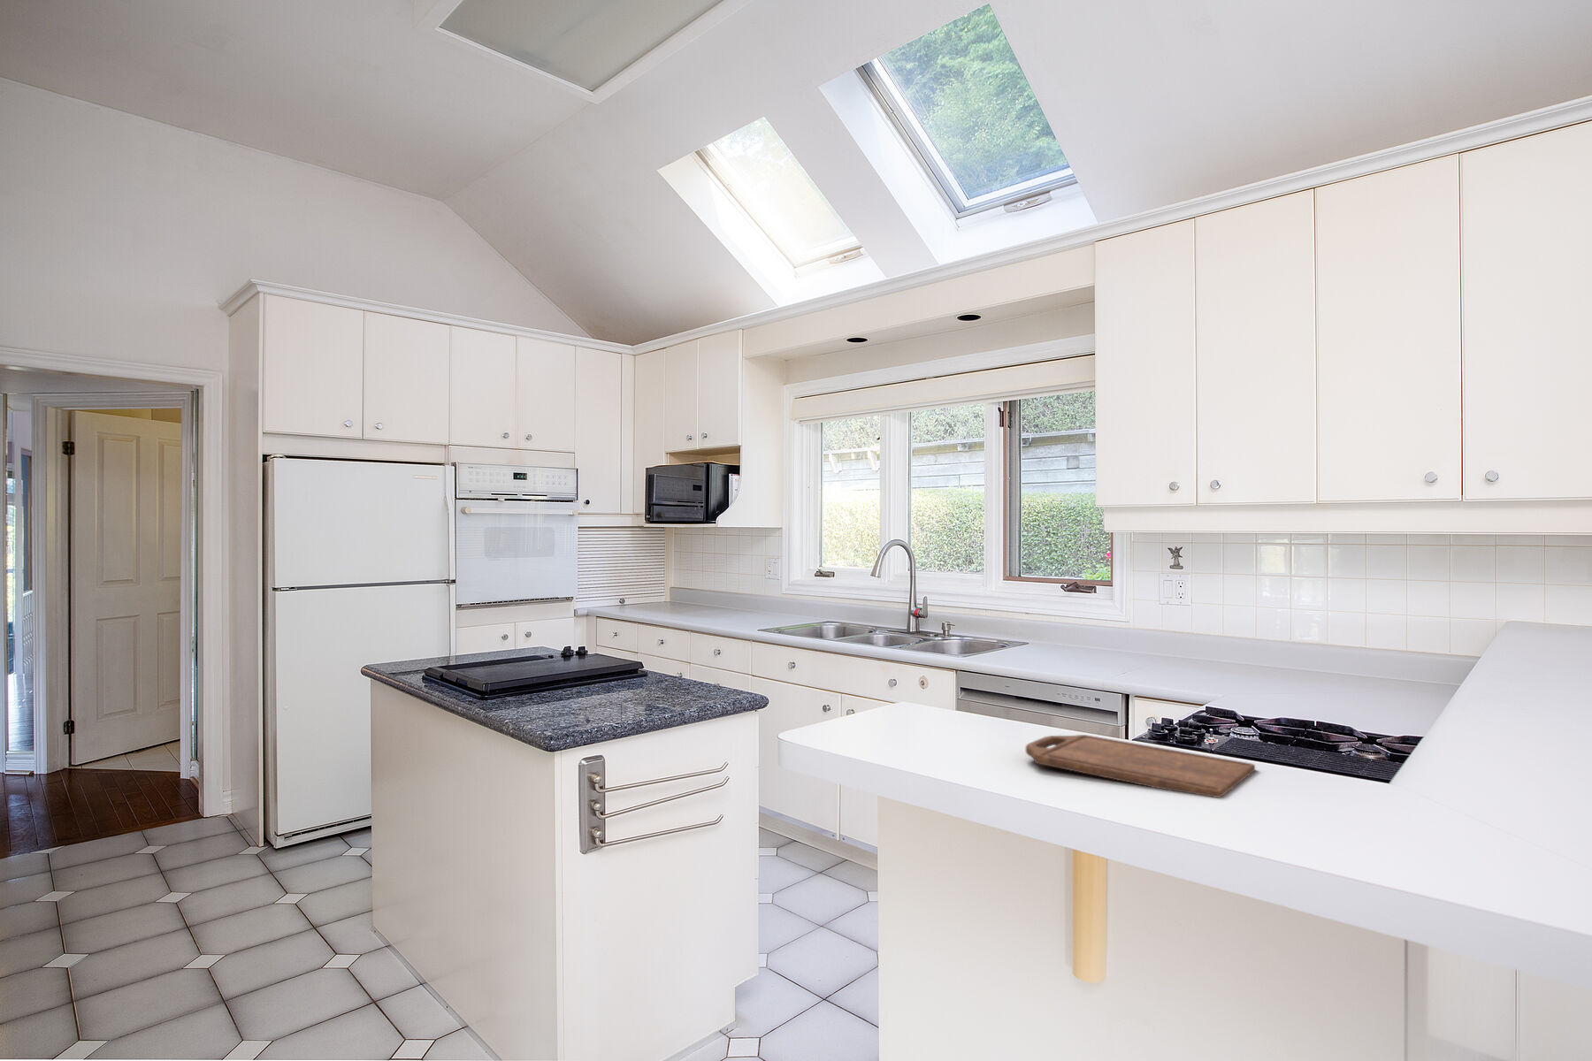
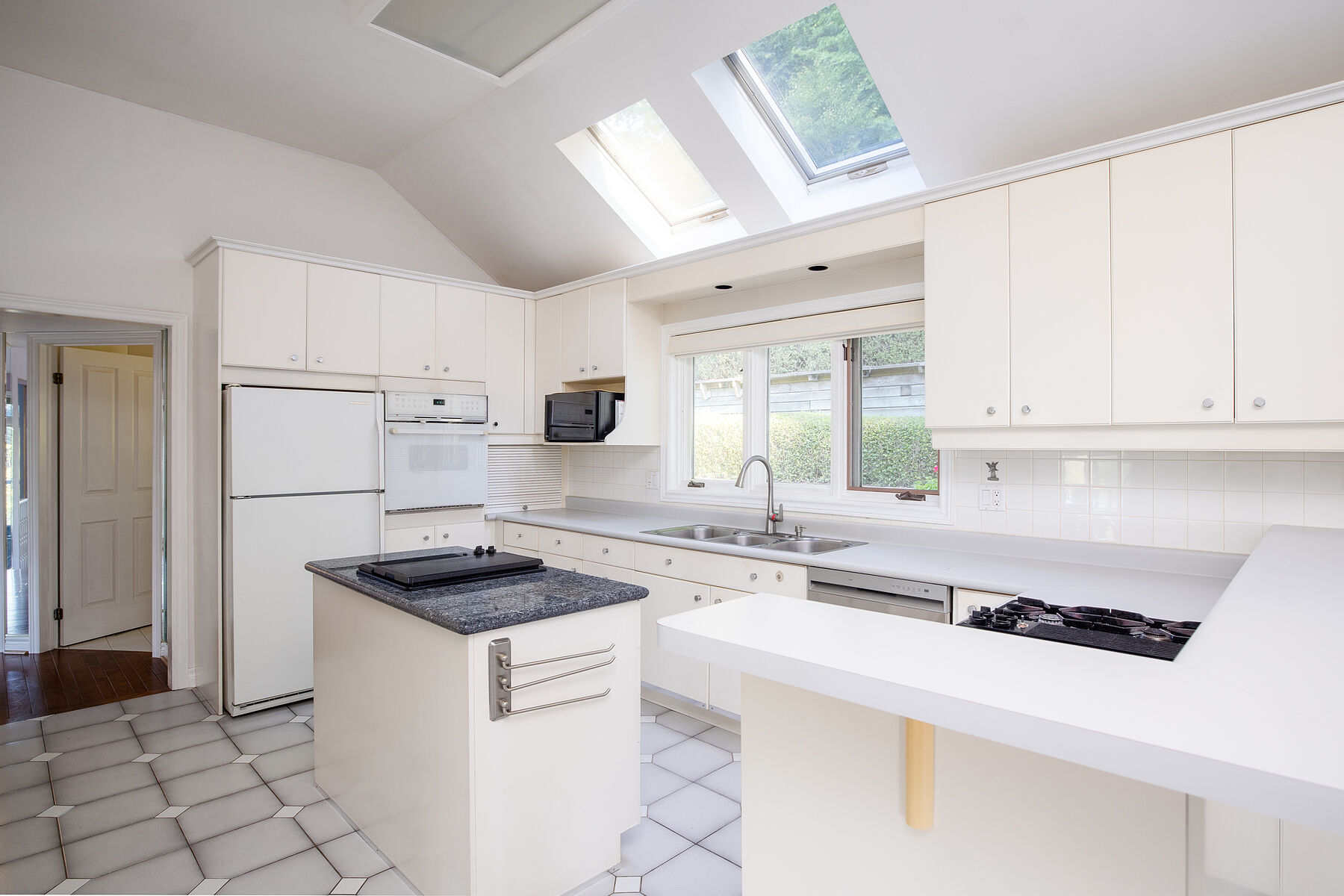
- cutting board [1025,734,1256,798]
